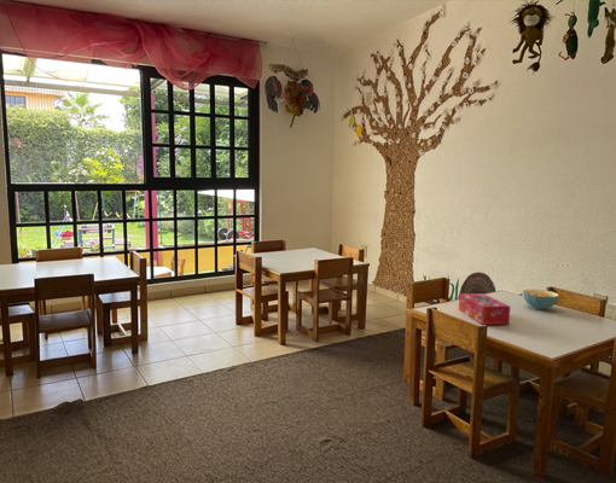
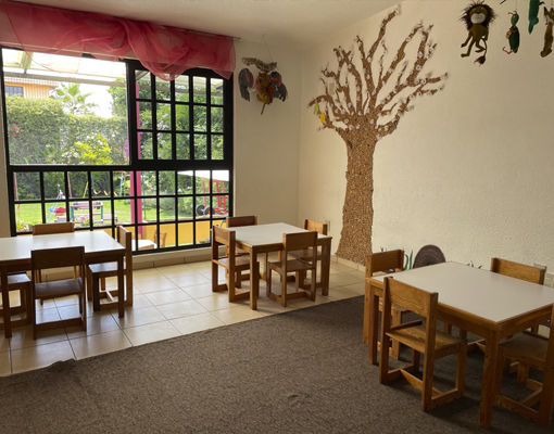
- tissue box [458,292,511,326]
- cereal bowl [522,289,559,310]
